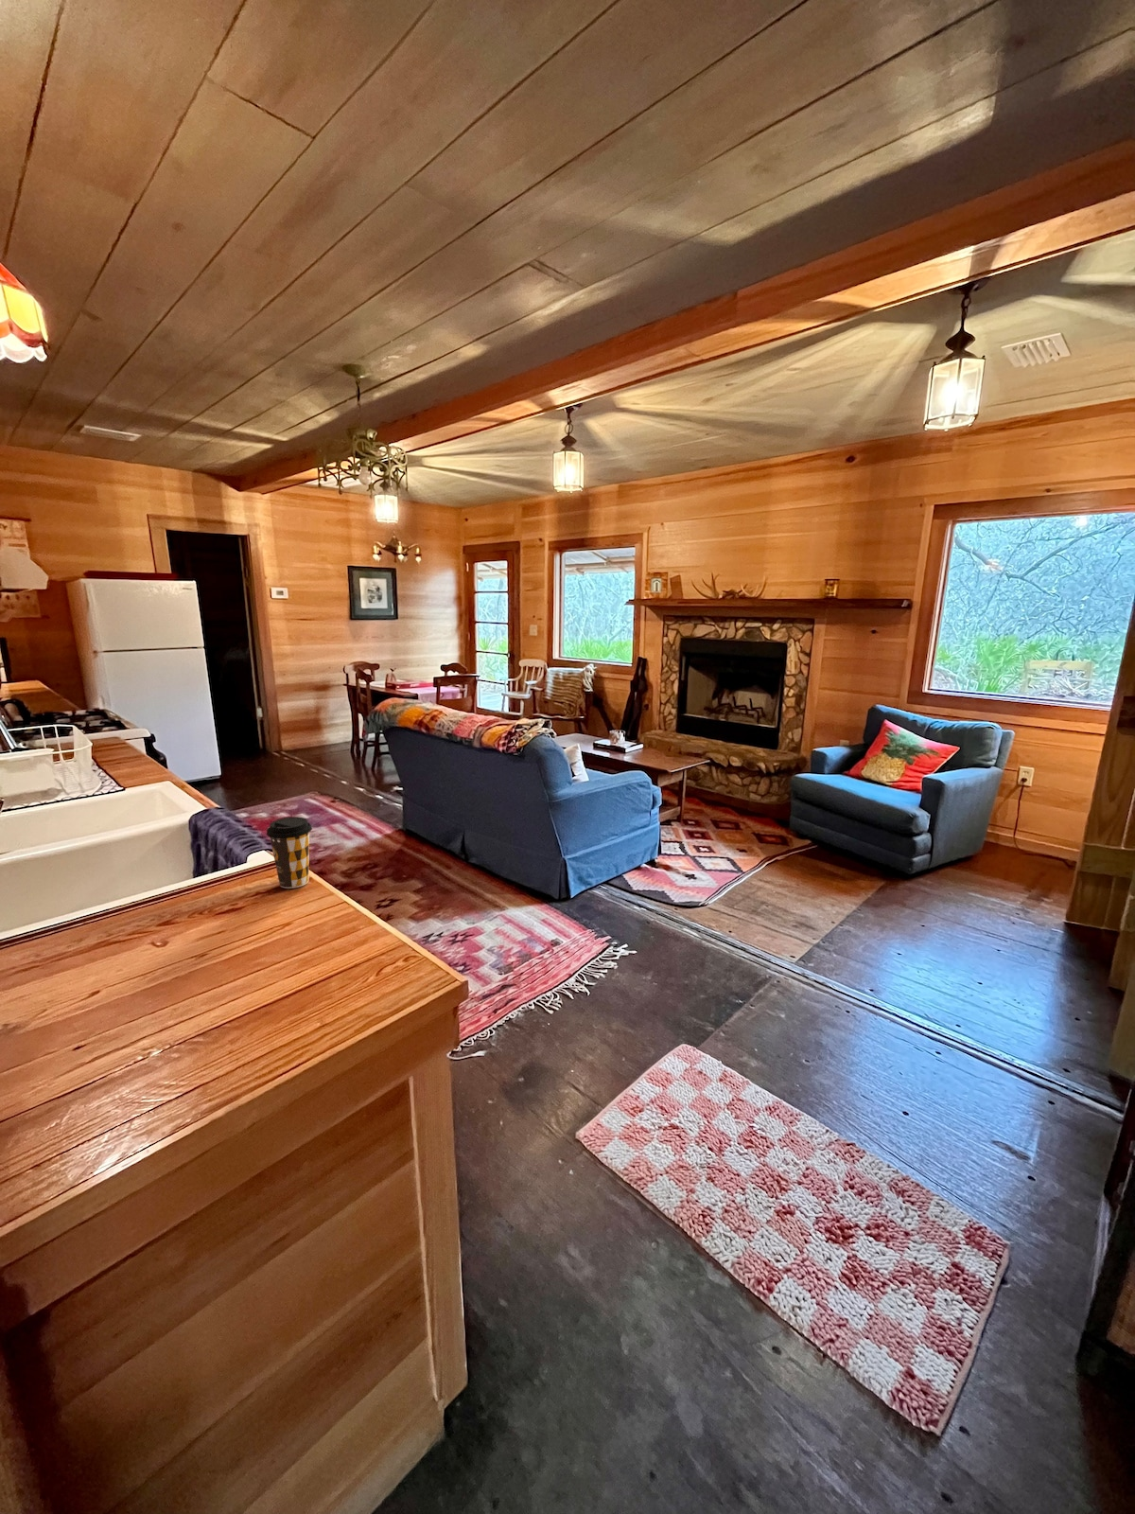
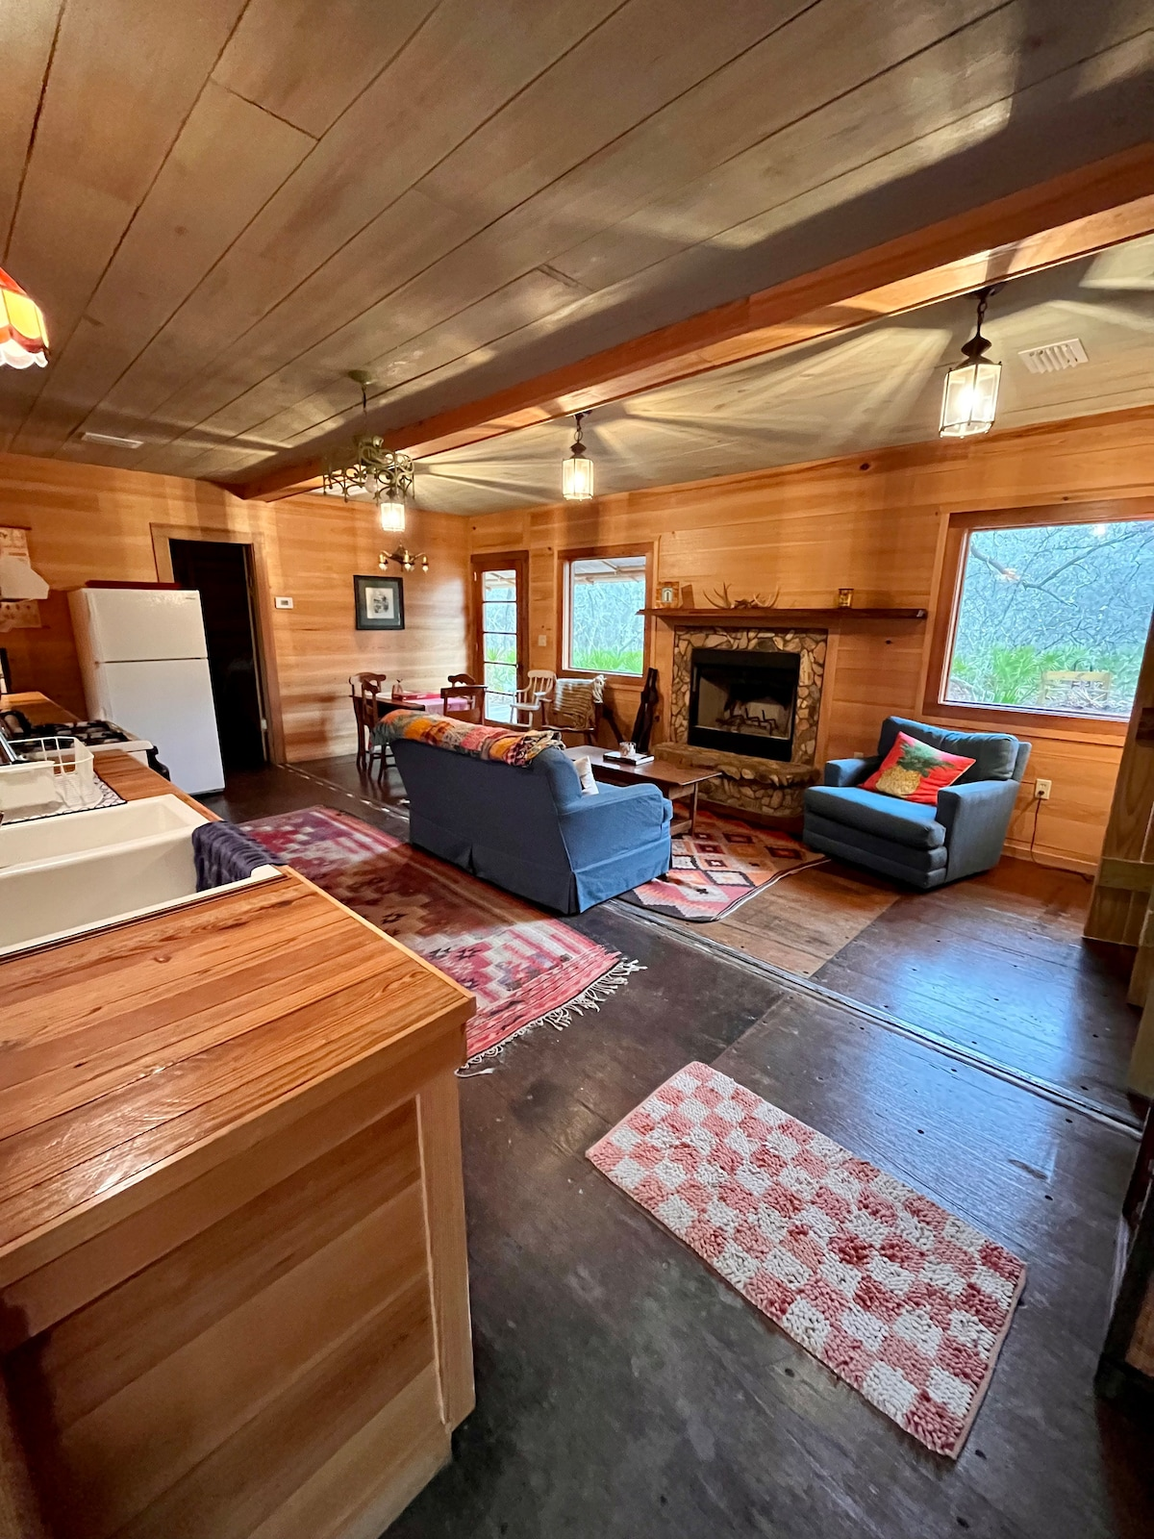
- coffee cup [266,815,314,889]
